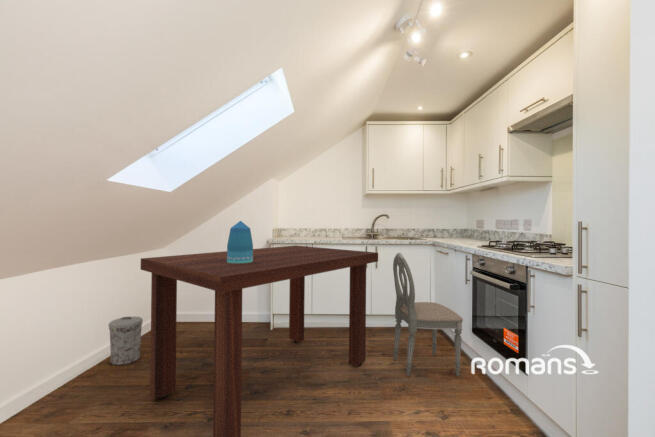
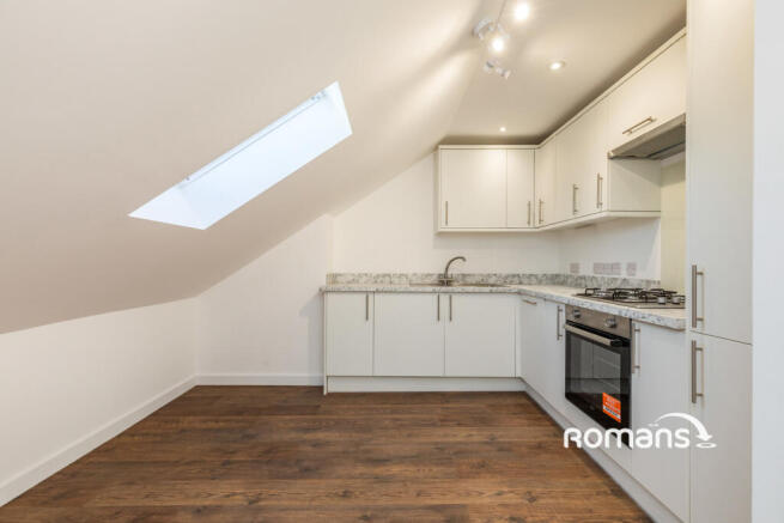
- dining chair [392,252,464,377]
- dining table [140,244,379,437]
- trash can [108,316,144,366]
- vase [226,220,254,263]
